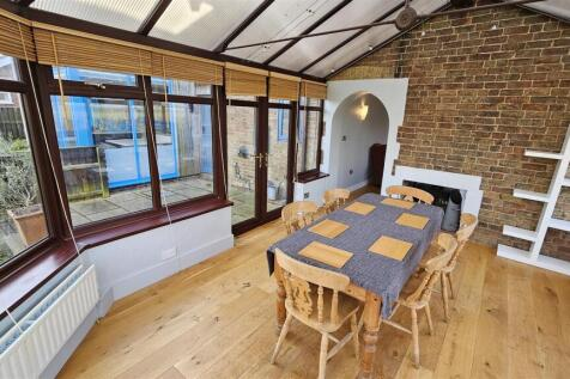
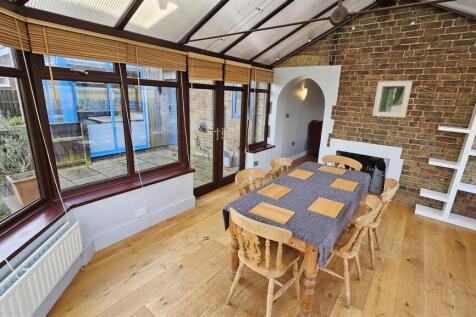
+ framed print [371,80,414,119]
